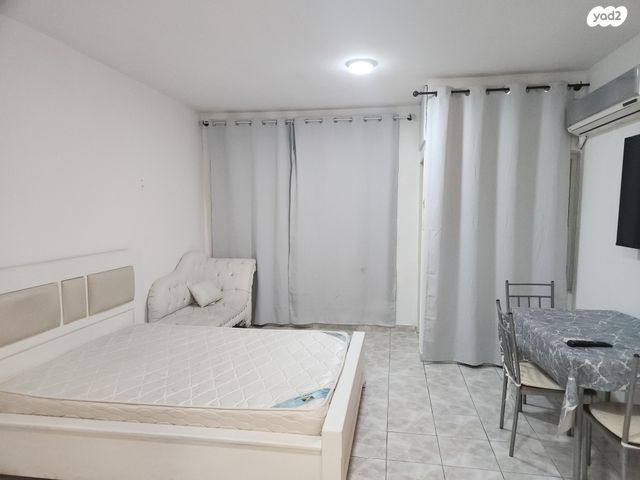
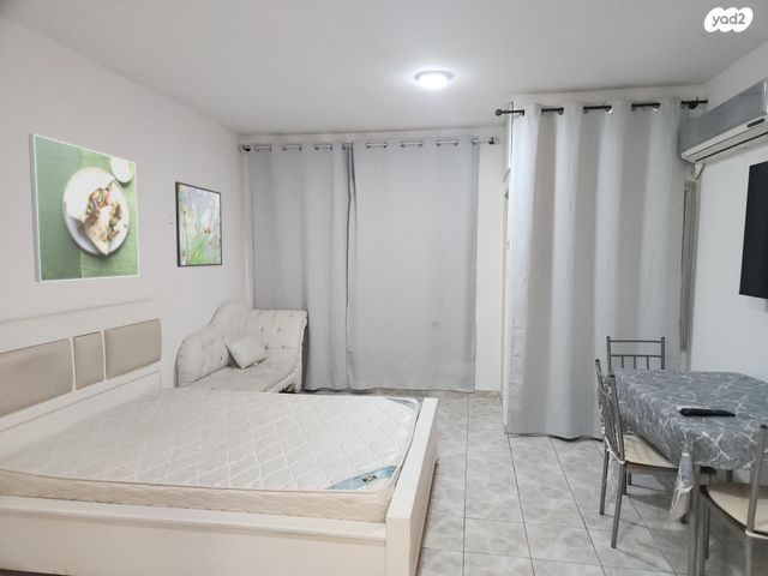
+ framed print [28,133,140,283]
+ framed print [174,180,223,269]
